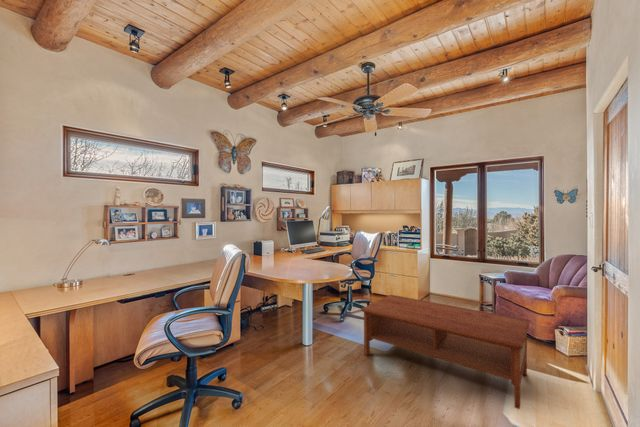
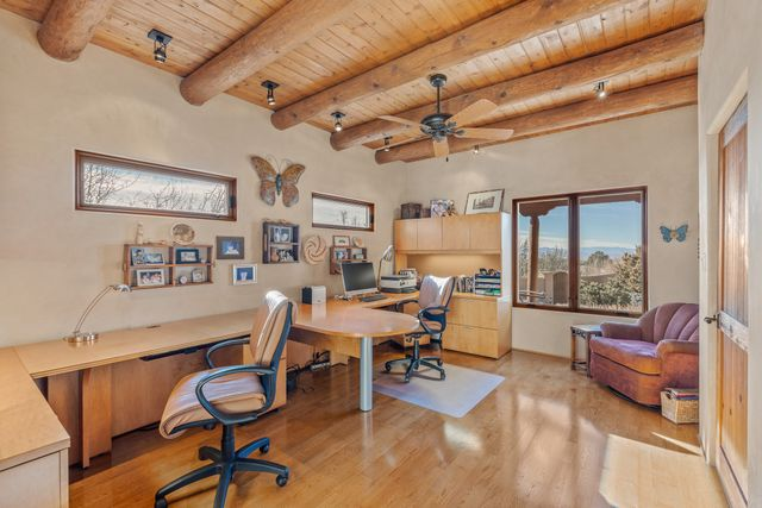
- coffee table [360,294,531,410]
